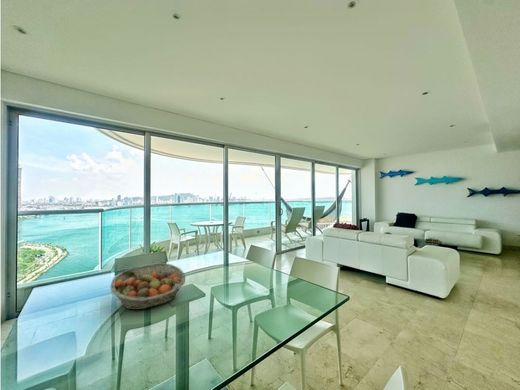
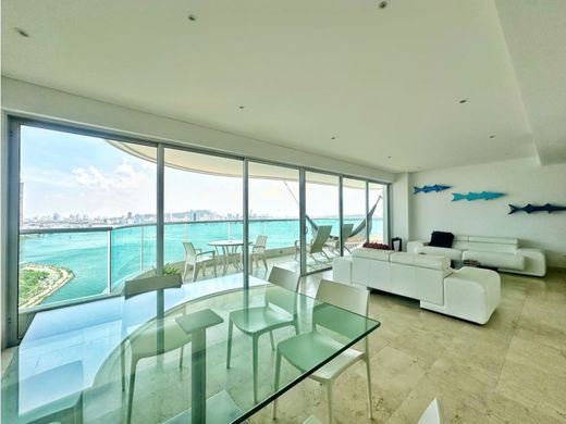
- fruit basket [110,262,187,311]
